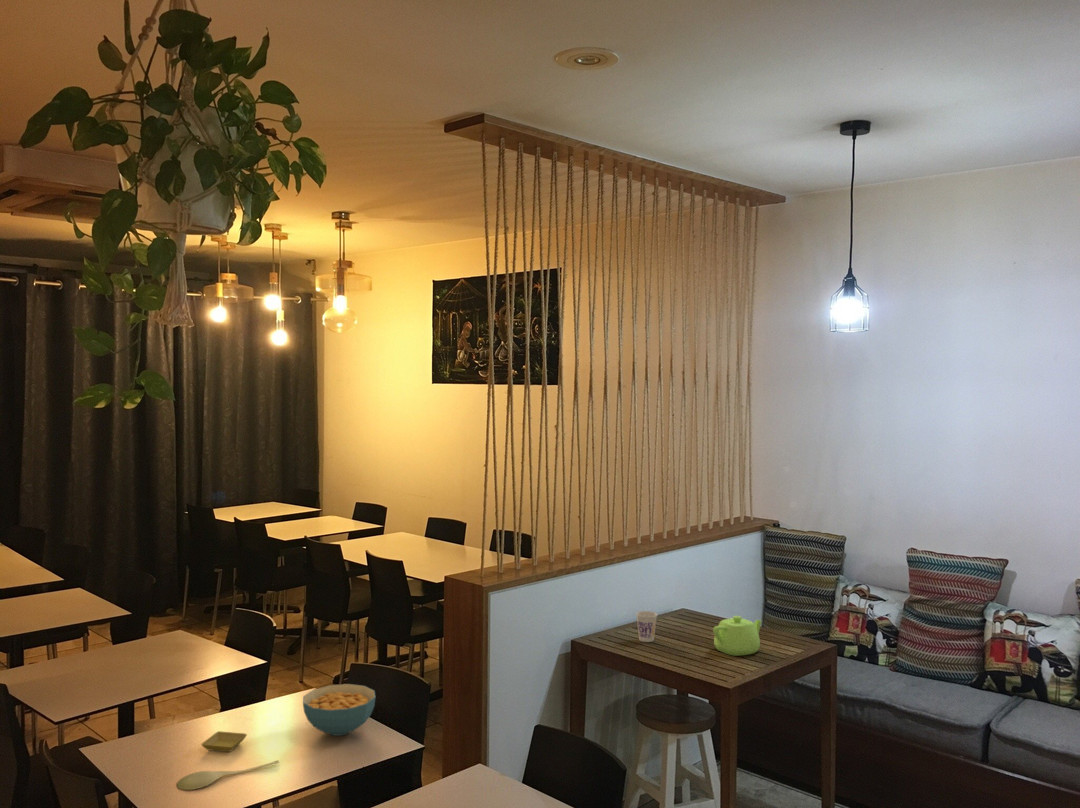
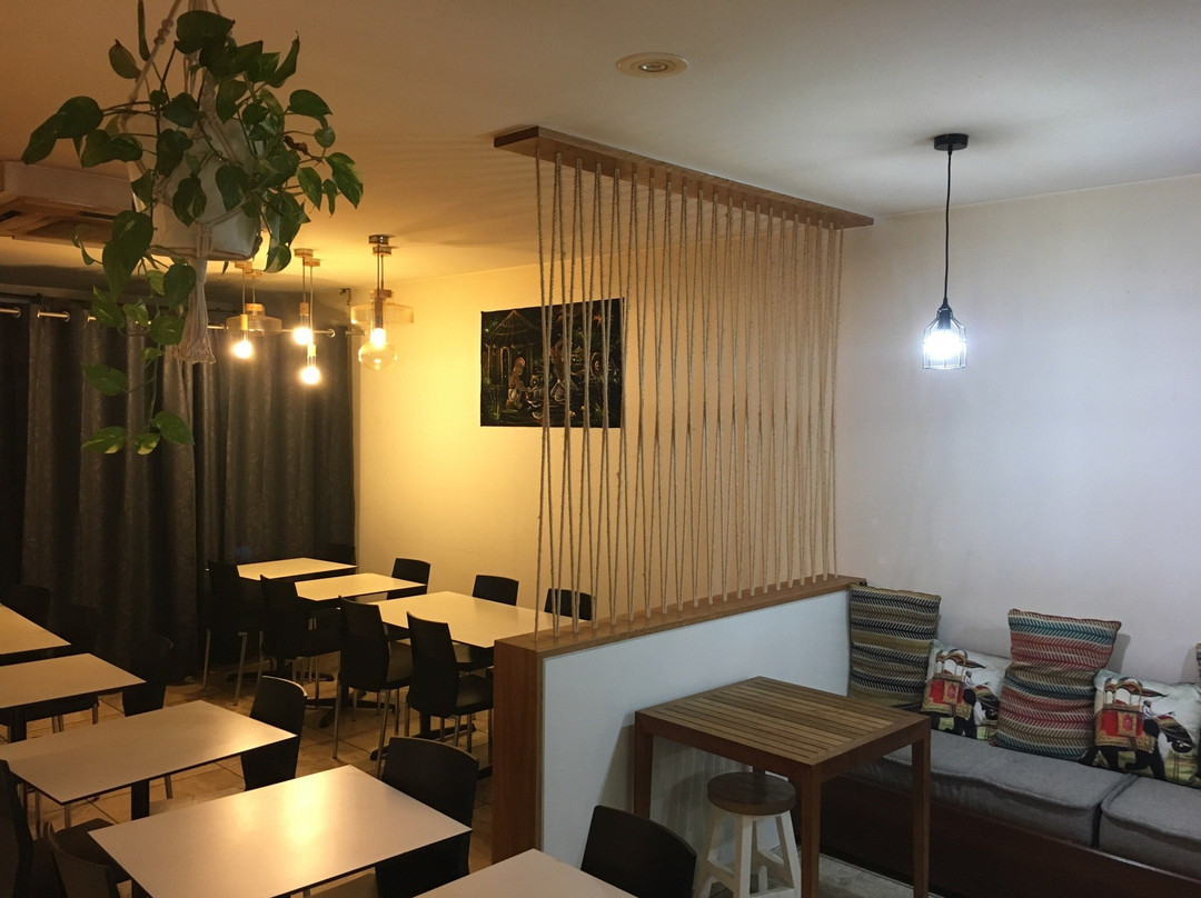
- cup [635,610,658,643]
- saucer [200,730,248,753]
- spoon [176,760,280,791]
- teapot [712,615,763,657]
- cereal bowl [302,683,377,737]
